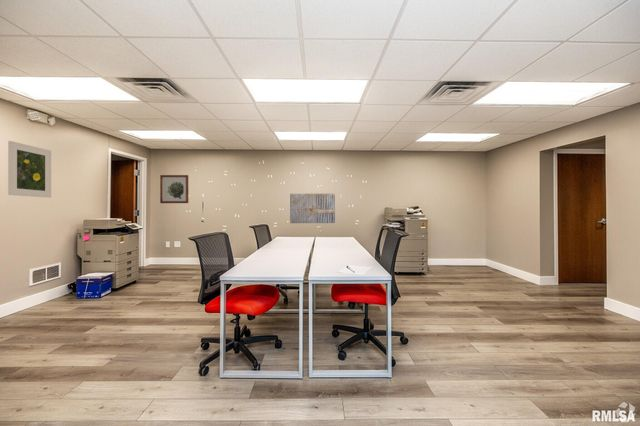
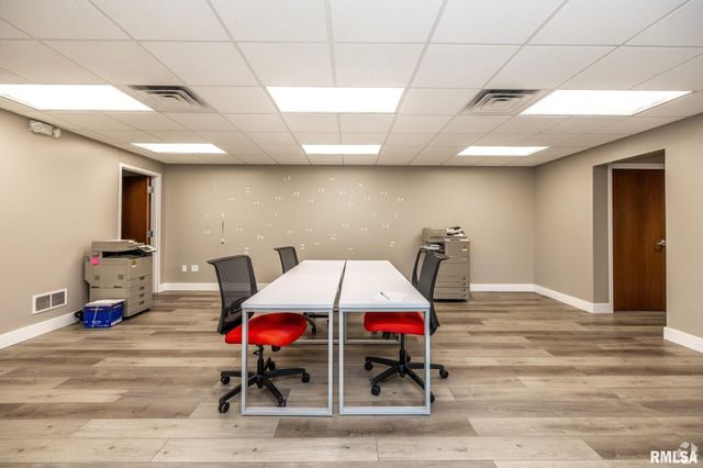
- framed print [7,140,52,199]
- wall art [289,192,336,224]
- wall art [159,174,189,204]
